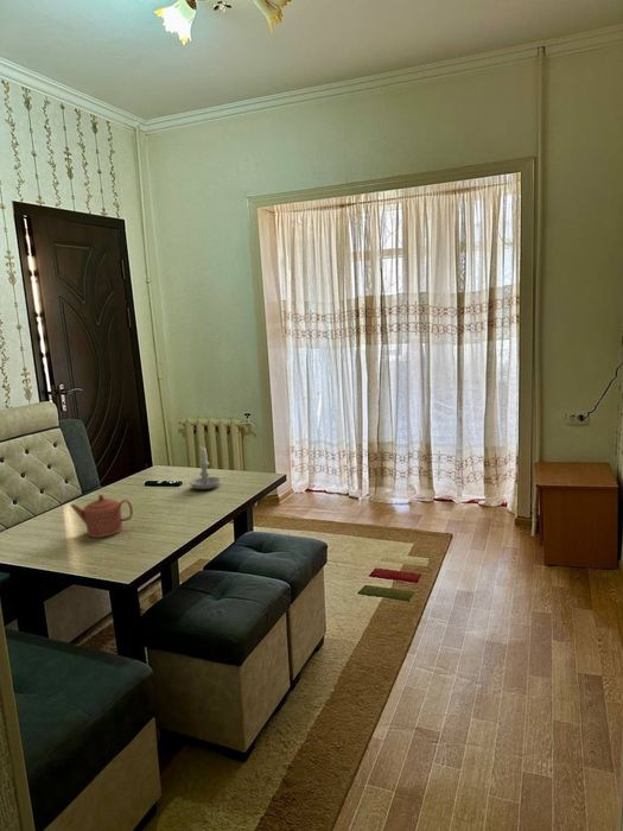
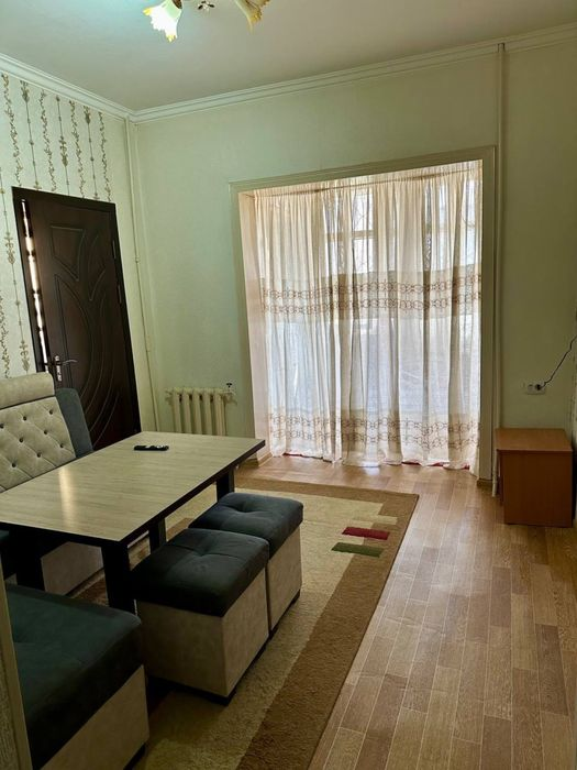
- candle [189,445,222,490]
- teapot [69,493,134,539]
